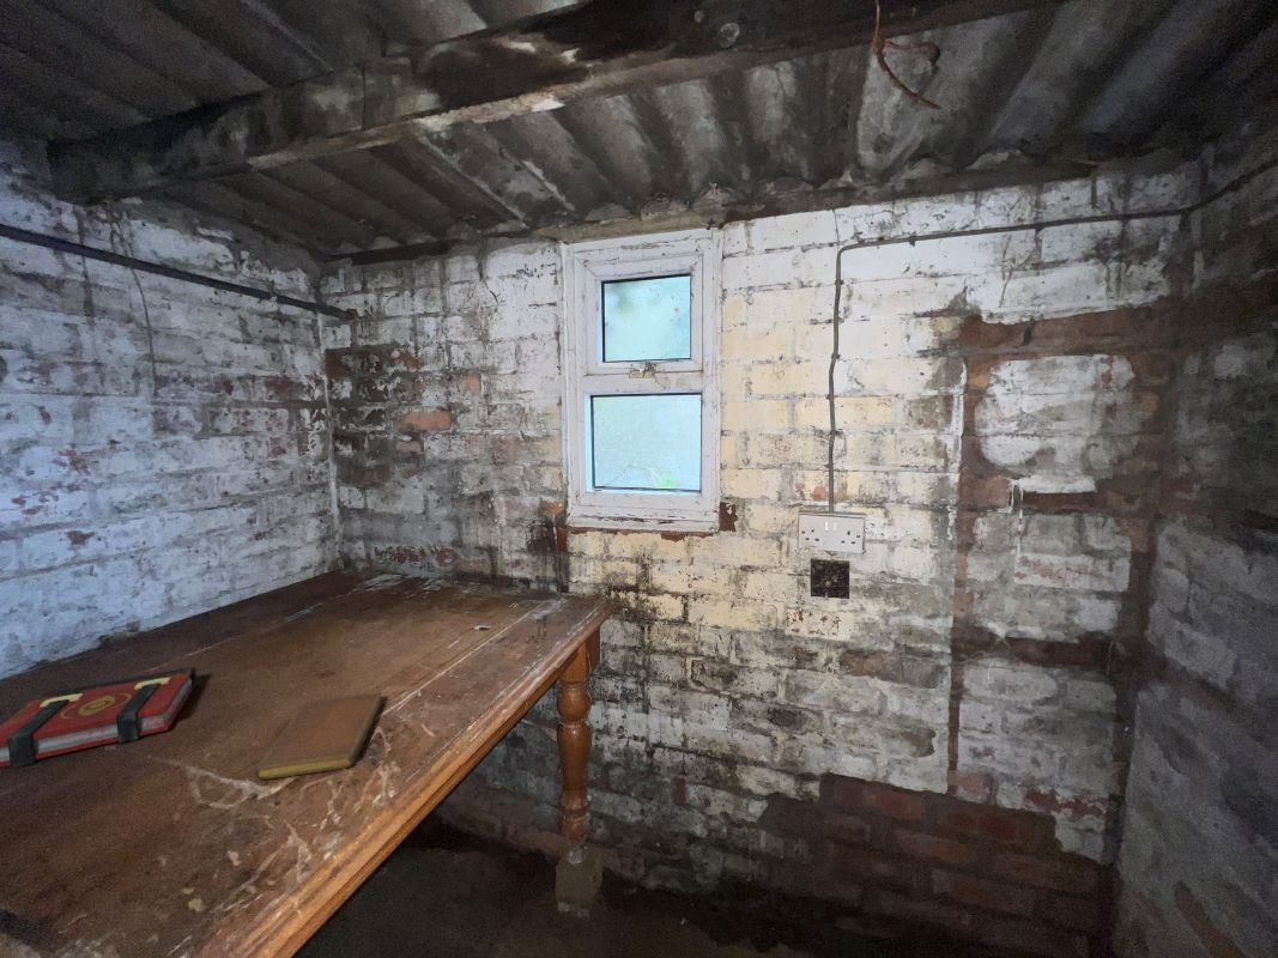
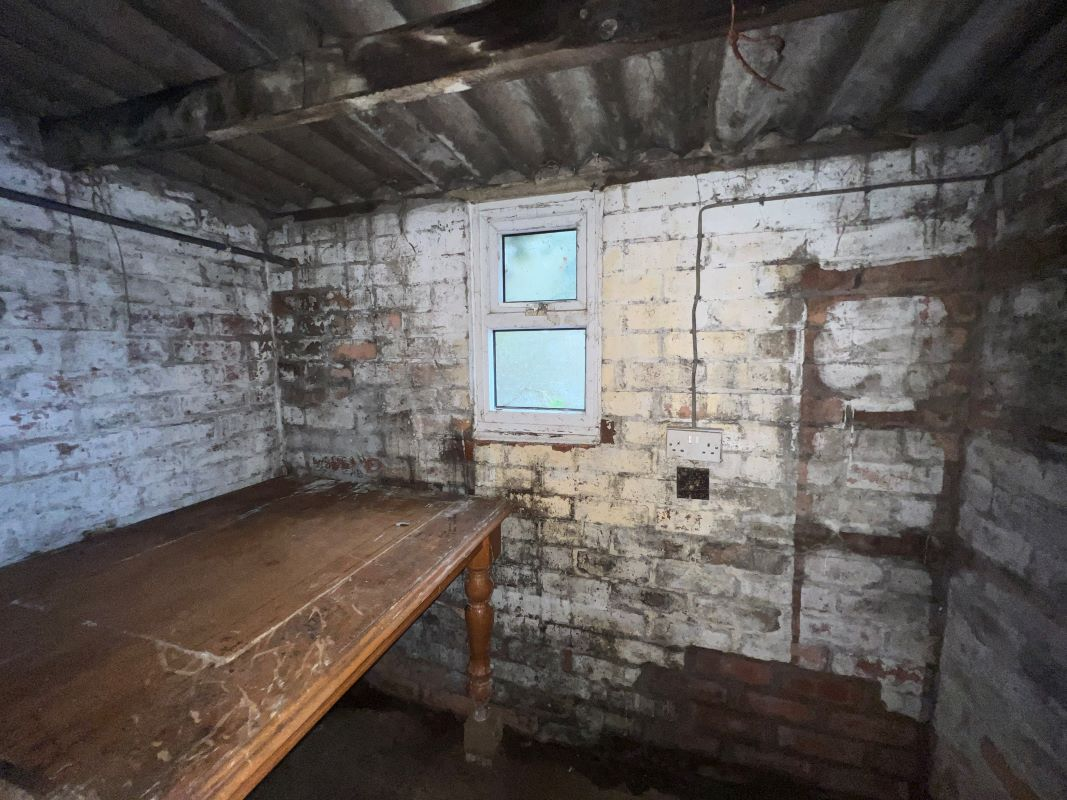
- notebook [254,692,383,781]
- book [0,666,198,769]
